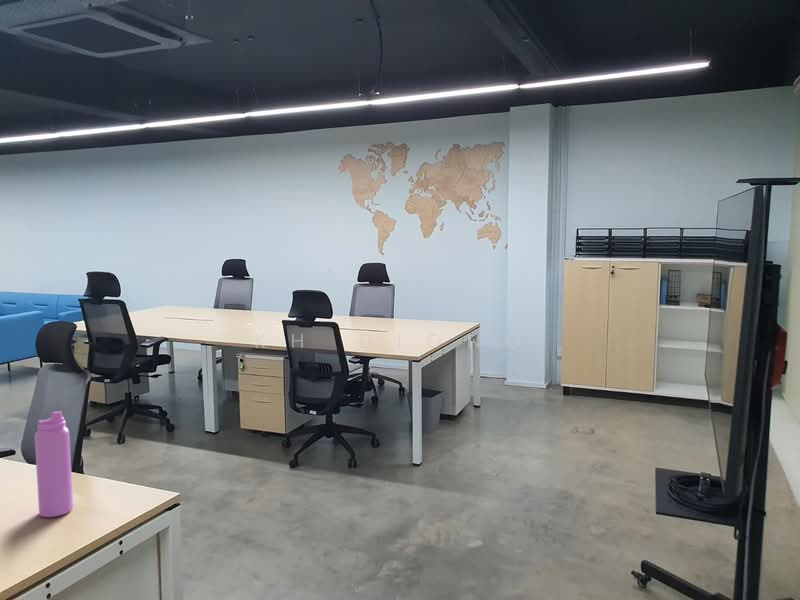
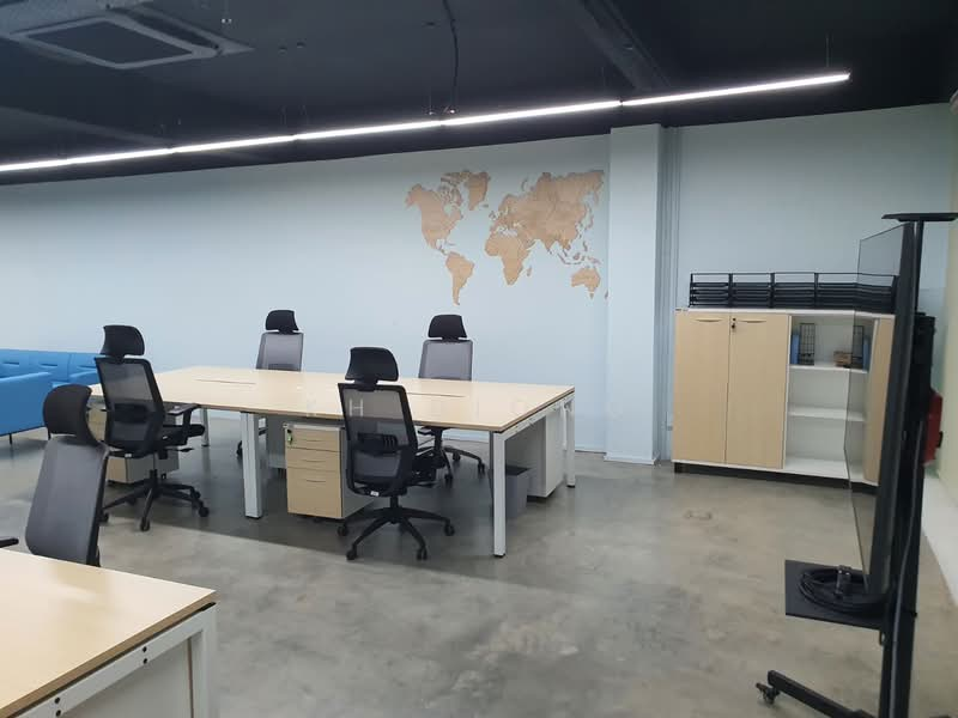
- water bottle [34,410,74,518]
